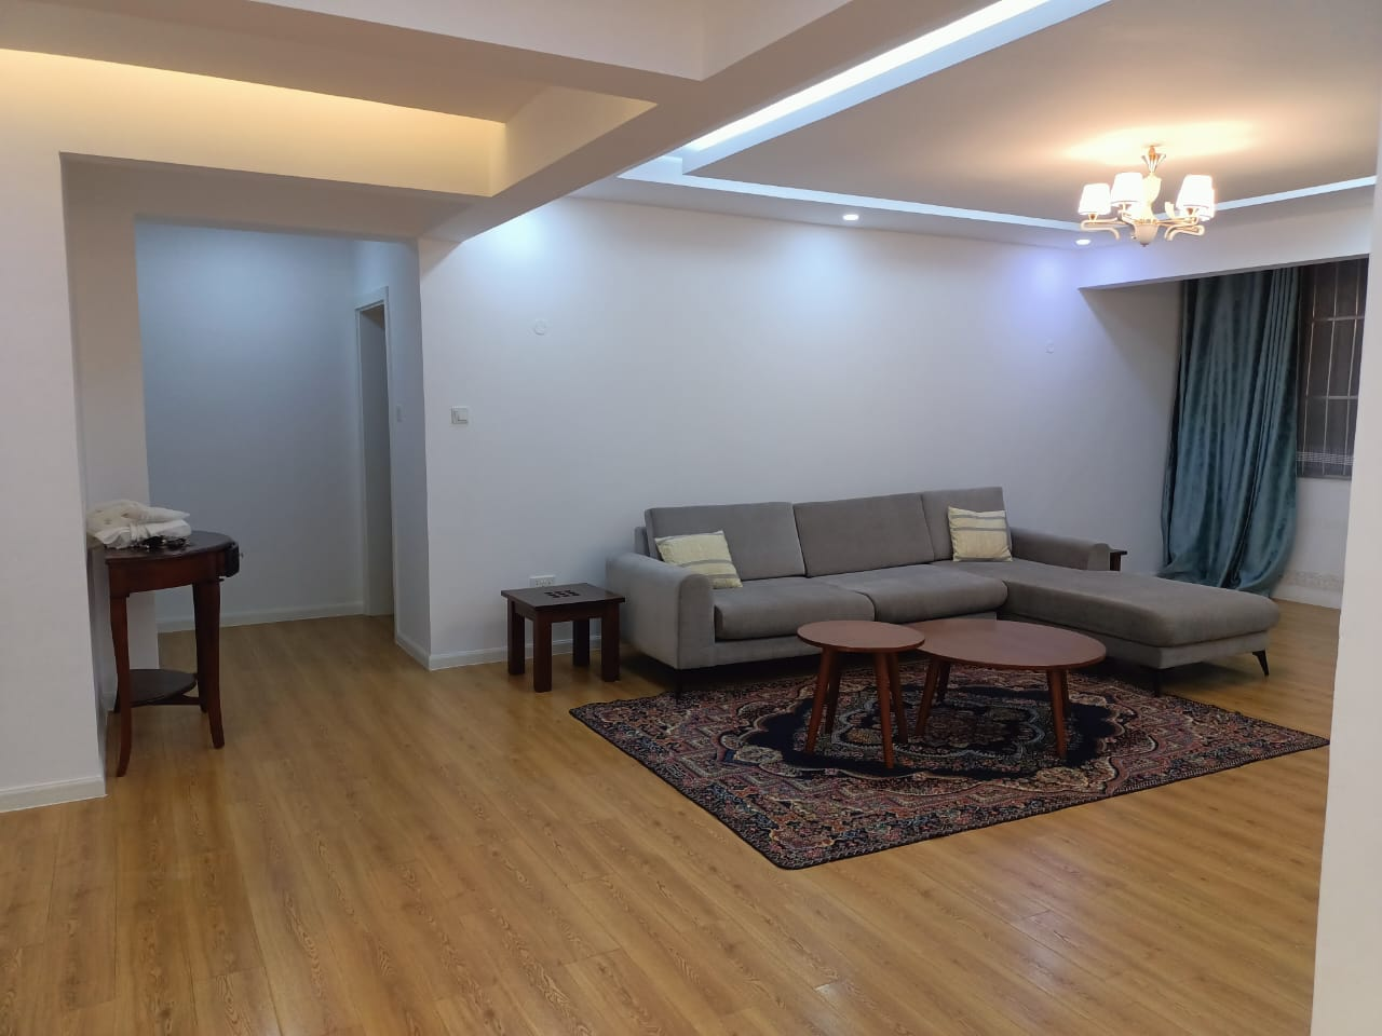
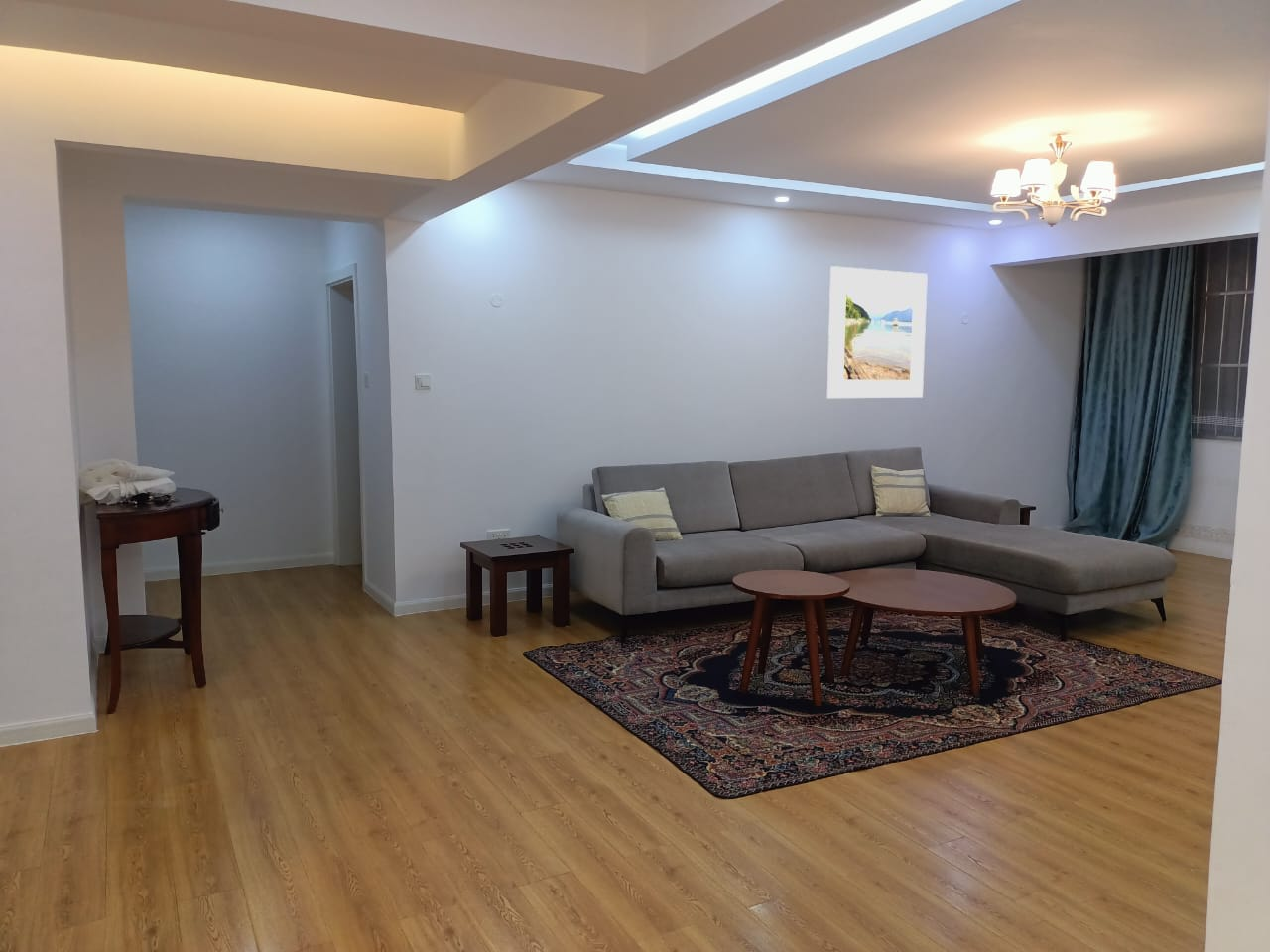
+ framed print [826,265,929,399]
